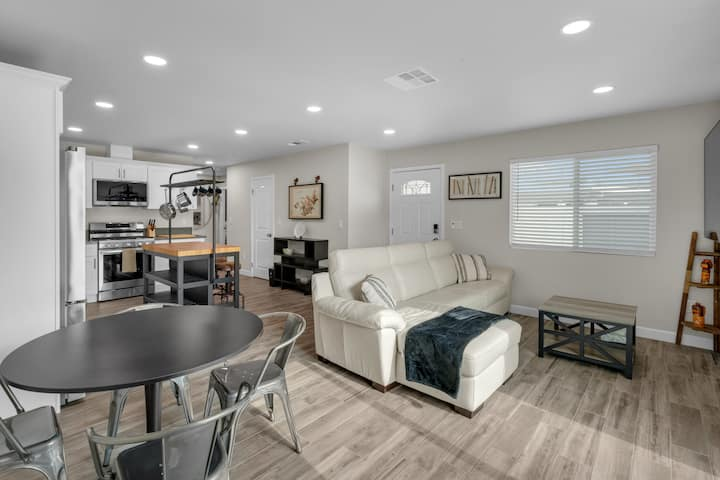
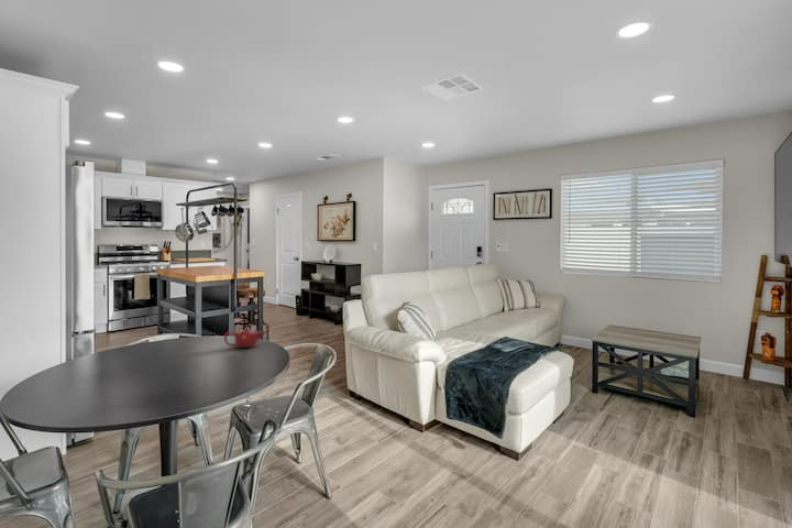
+ teapot [223,327,267,349]
